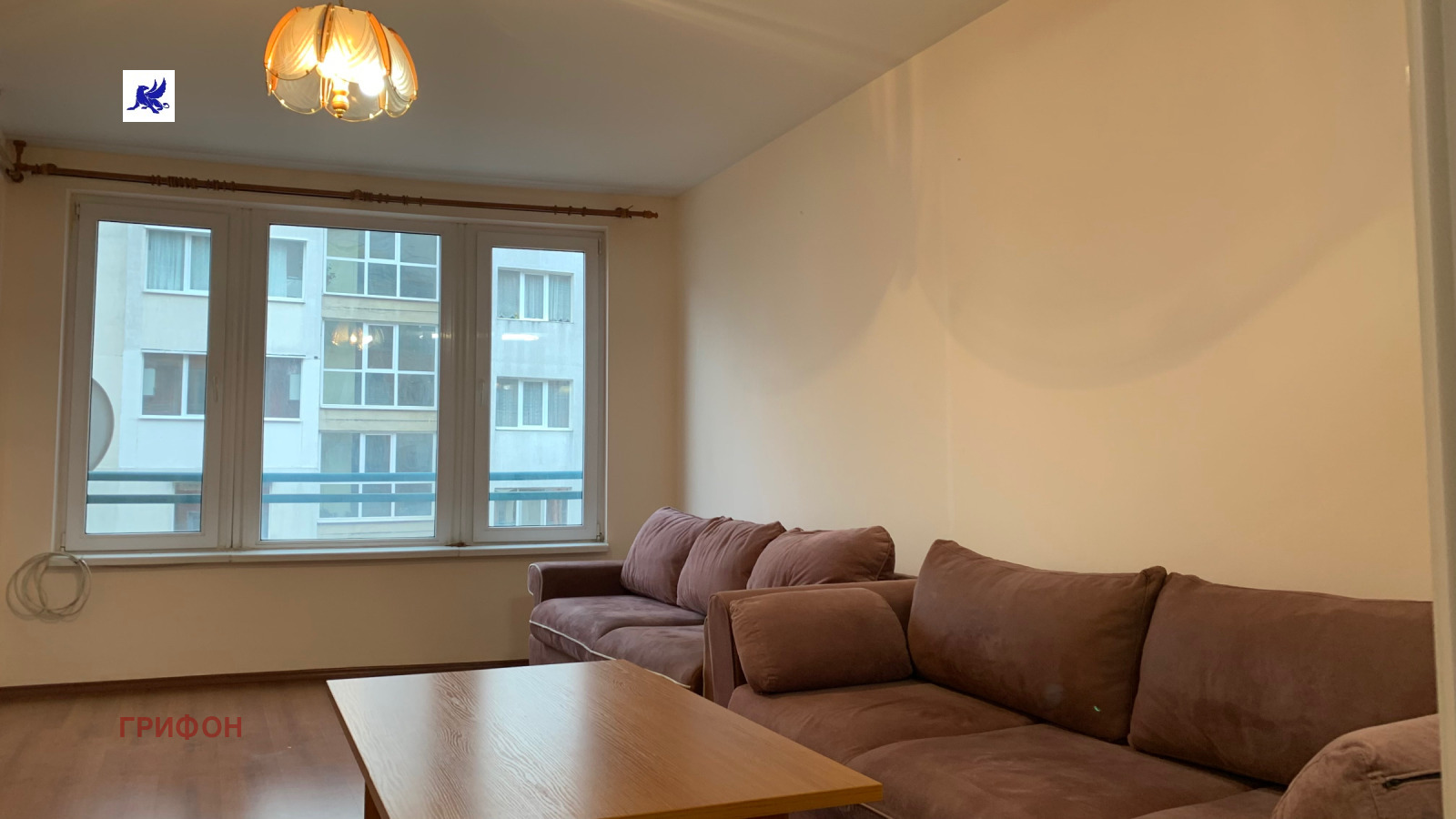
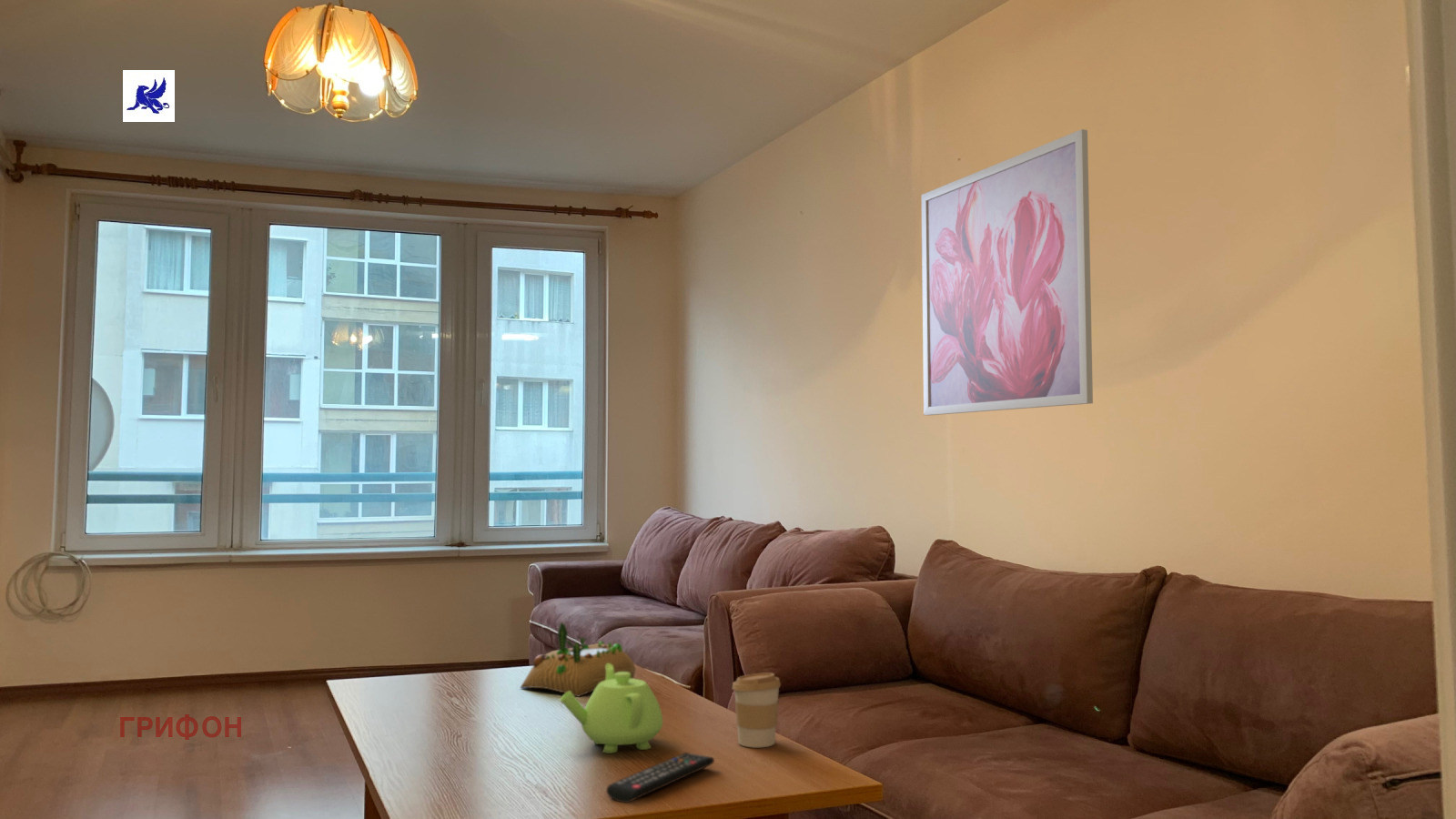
+ remote control [605,752,715,804]
+ coffee cup [732,672,782,749]
+ wall art [920,128,1094,416]
+ succulent planter [520,622,637,698]
+ teapot [559,663,663,754]
